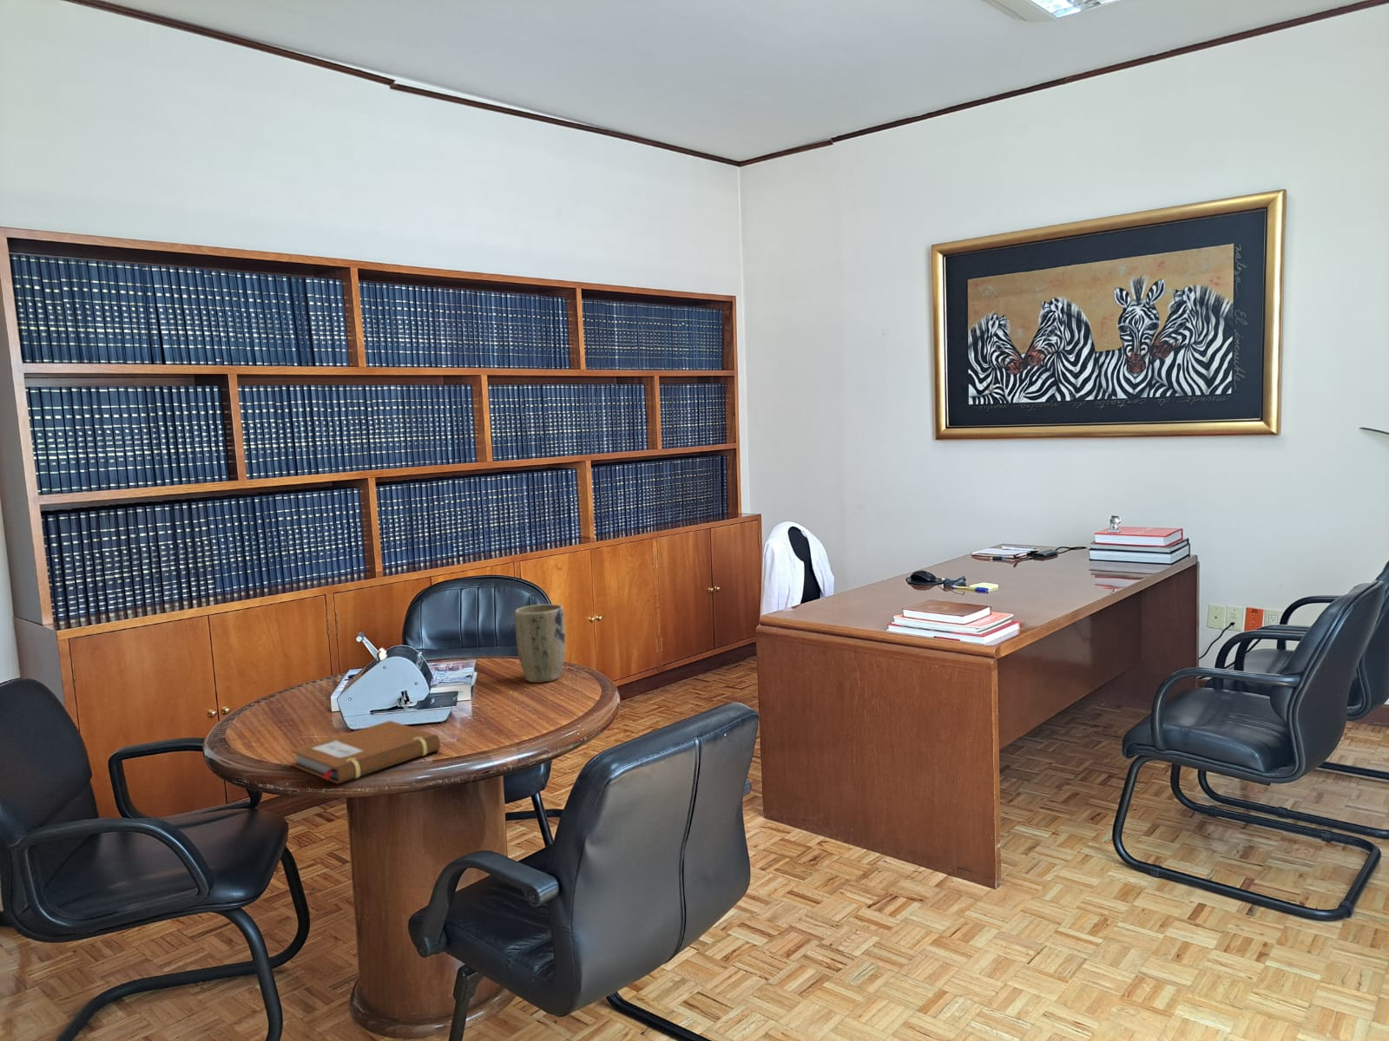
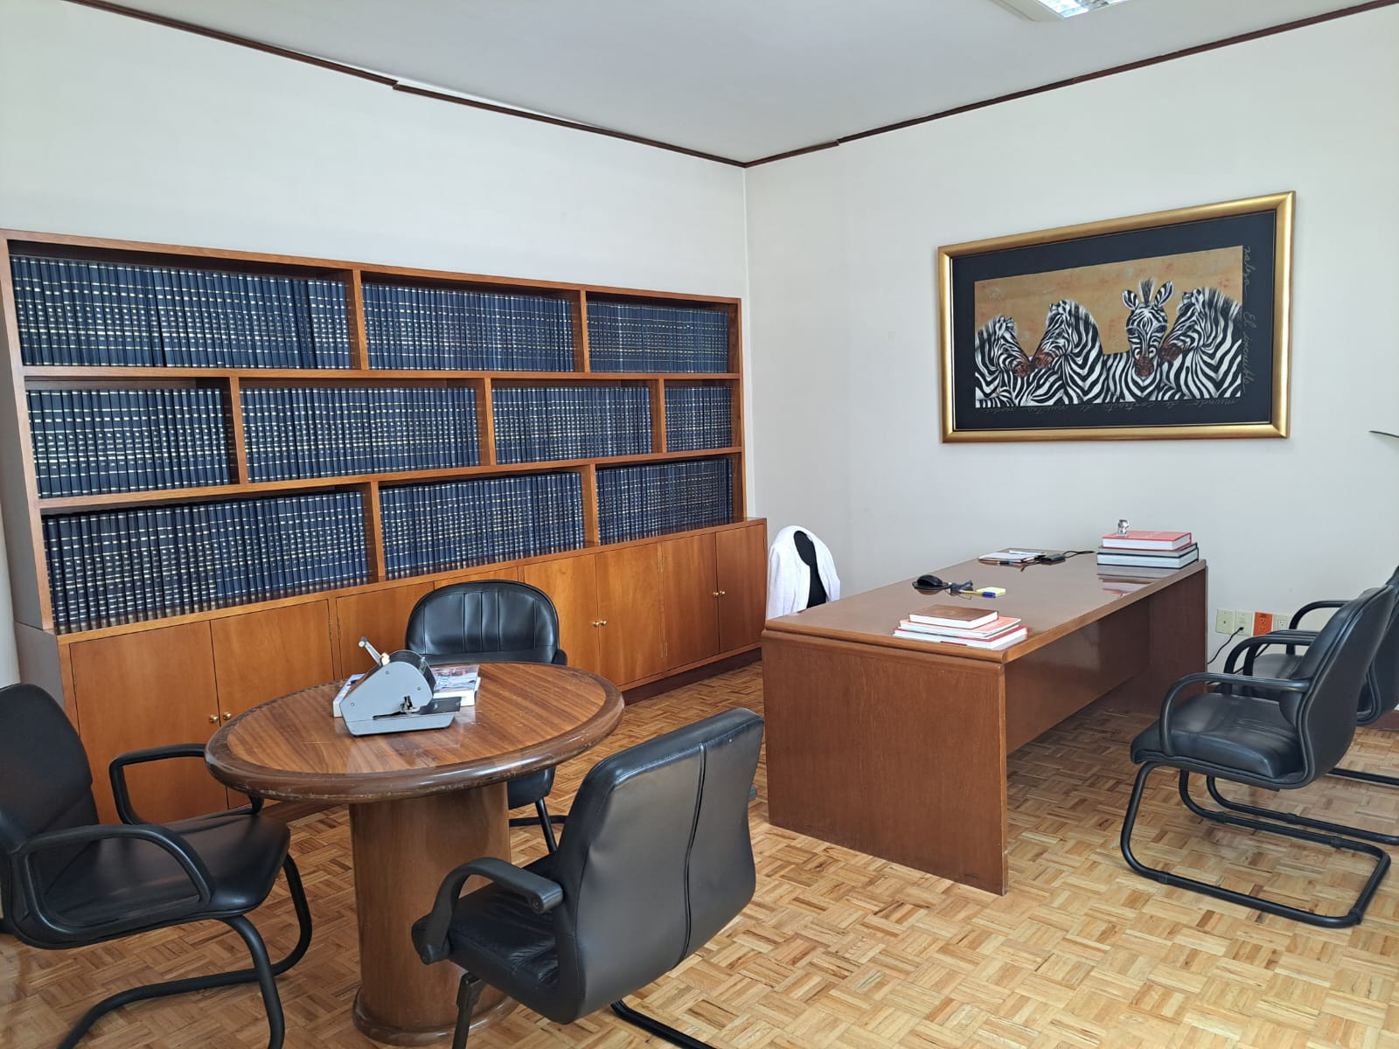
- notebook [290,720,441,784]
- plant pot [514,603,567,683]
